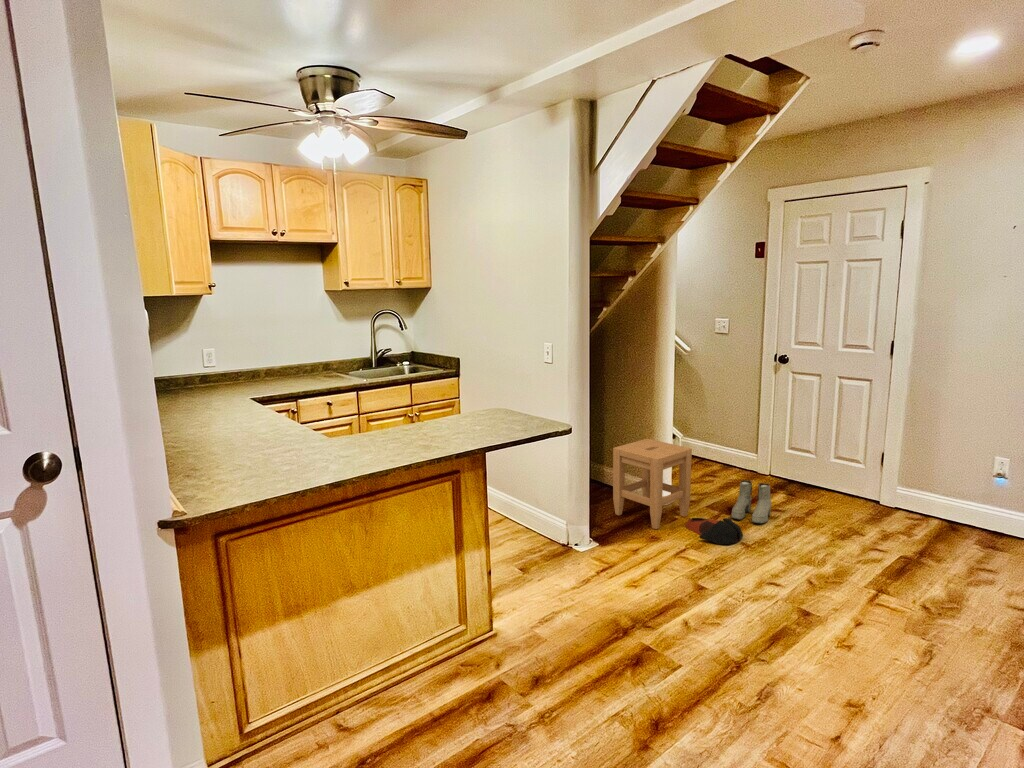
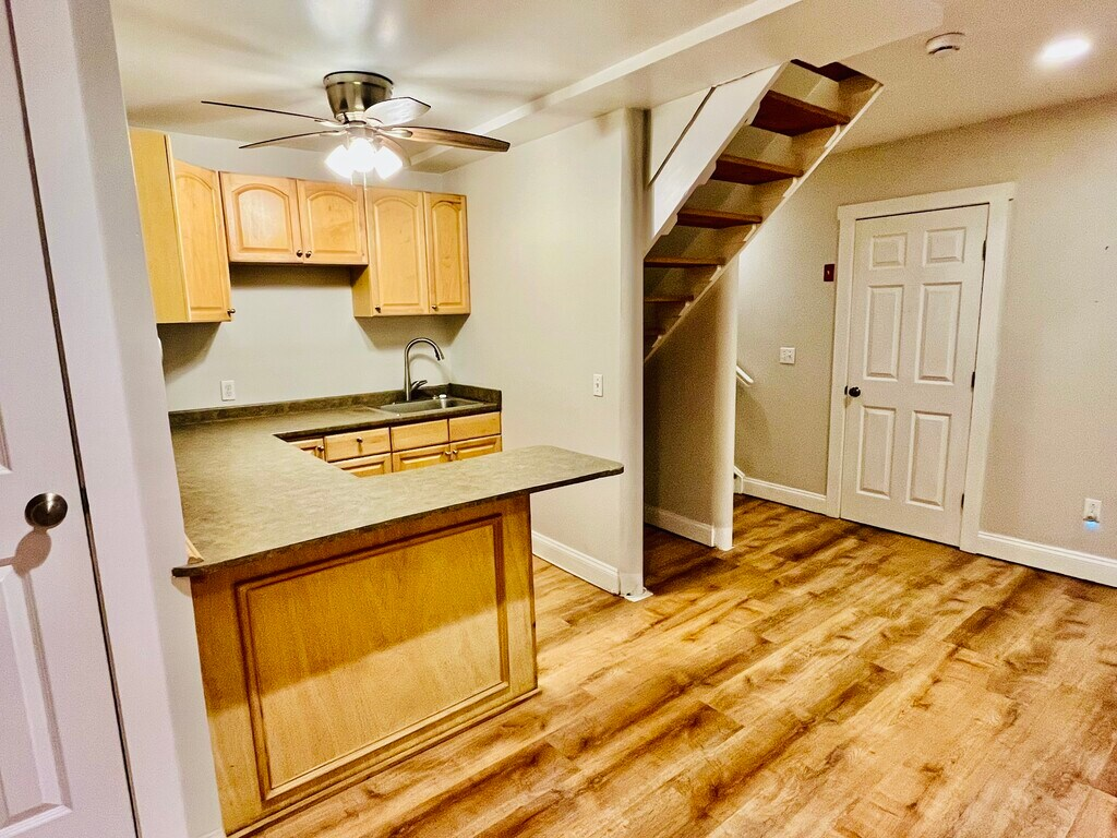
- boots [730,479,773,524]
- bag [685,517,744,545]
- stool [612,438,693,530]
